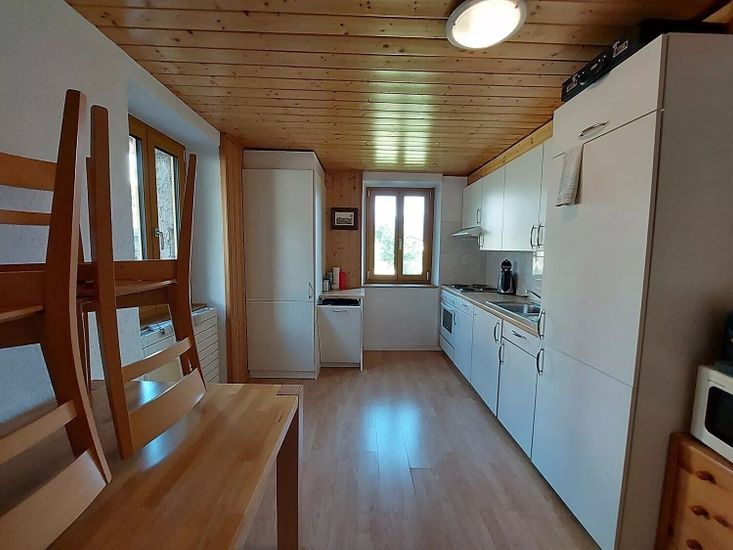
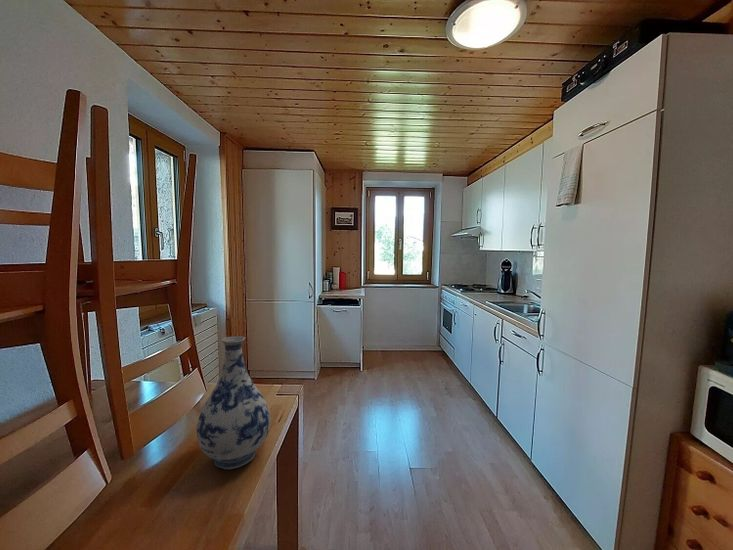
+ vase [196,335,272,470]
